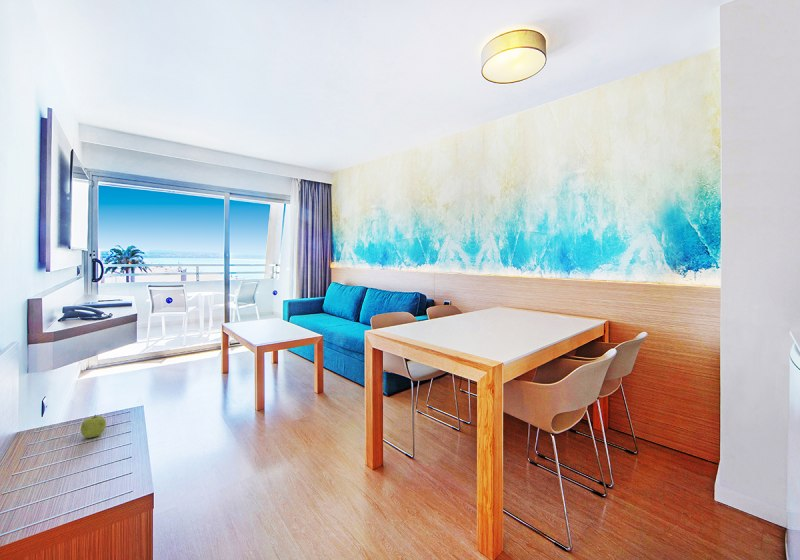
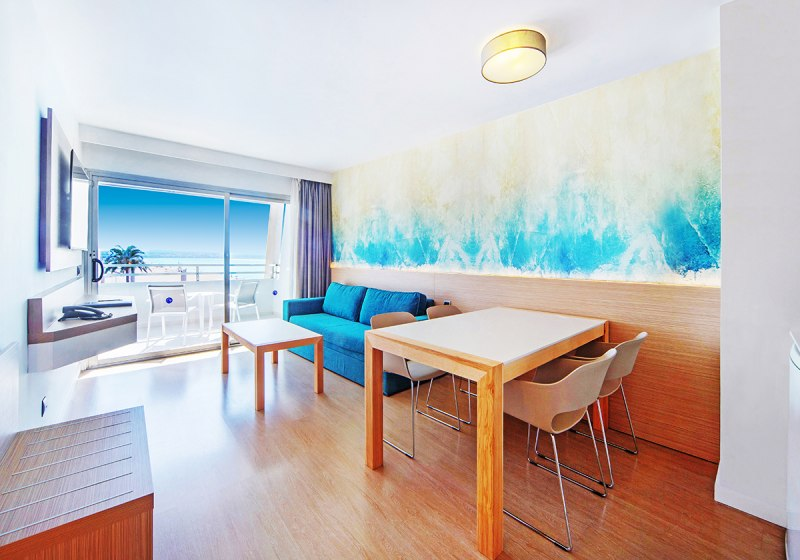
- fruit [80,414,107,439]
